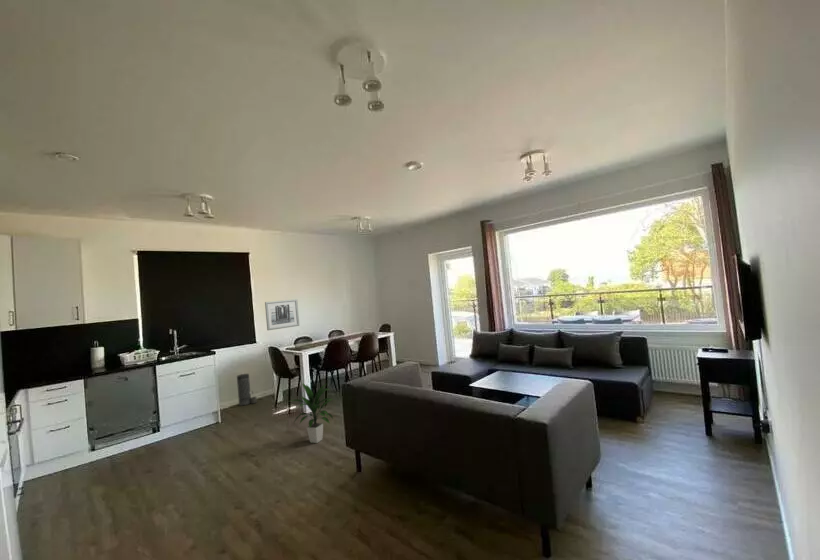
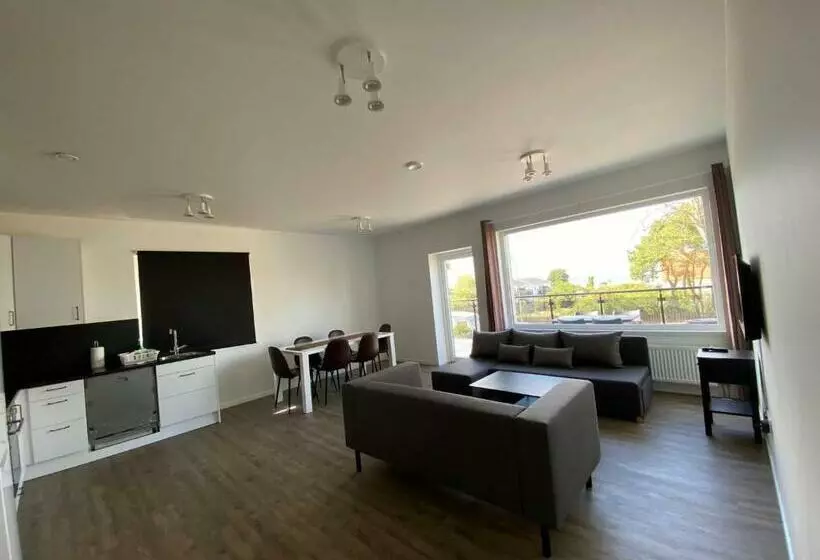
- indoor plant [290,382,334,444]
- wall art [264,298,300,331]
- canister [236,372,258,407]
